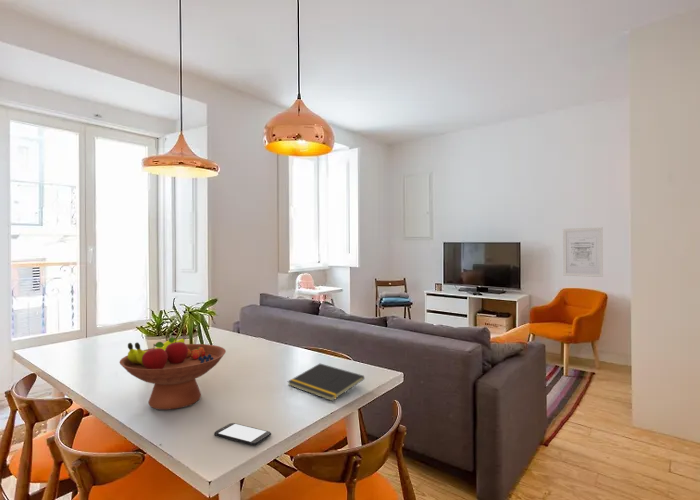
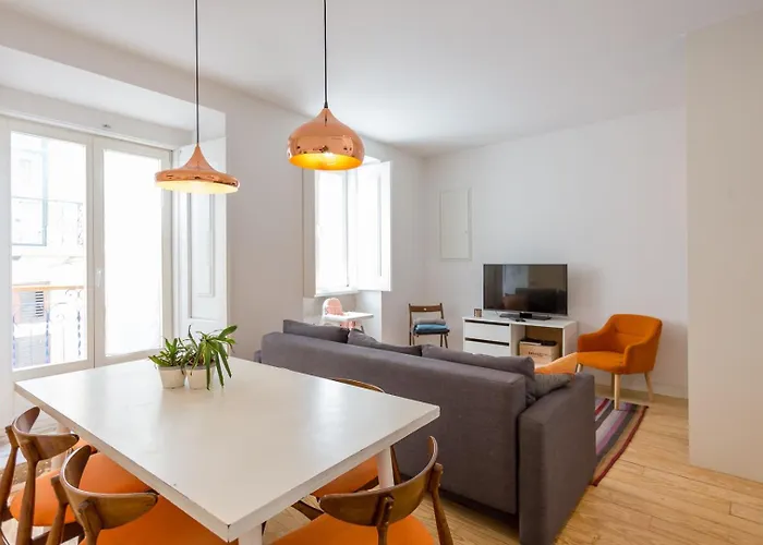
- wall art [562,226,604,278]
- fruit bowl [118,336,227,411]
- smartphone [213,422,272,446]
- notepad [287,363,365,402]
